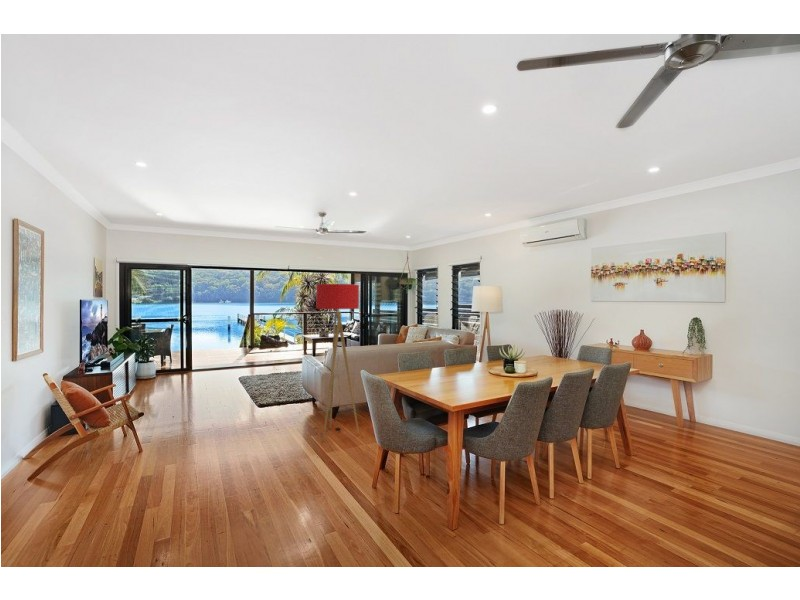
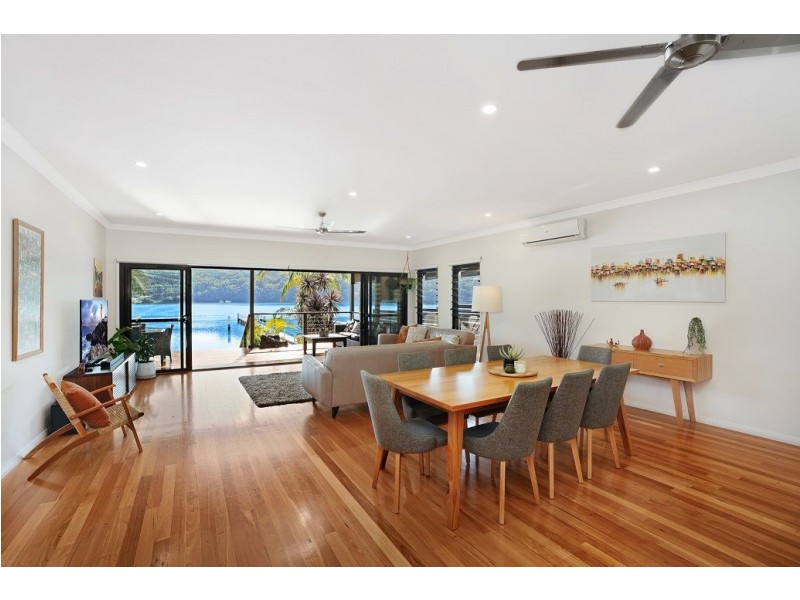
- floor lamp [315,283,360,442]
